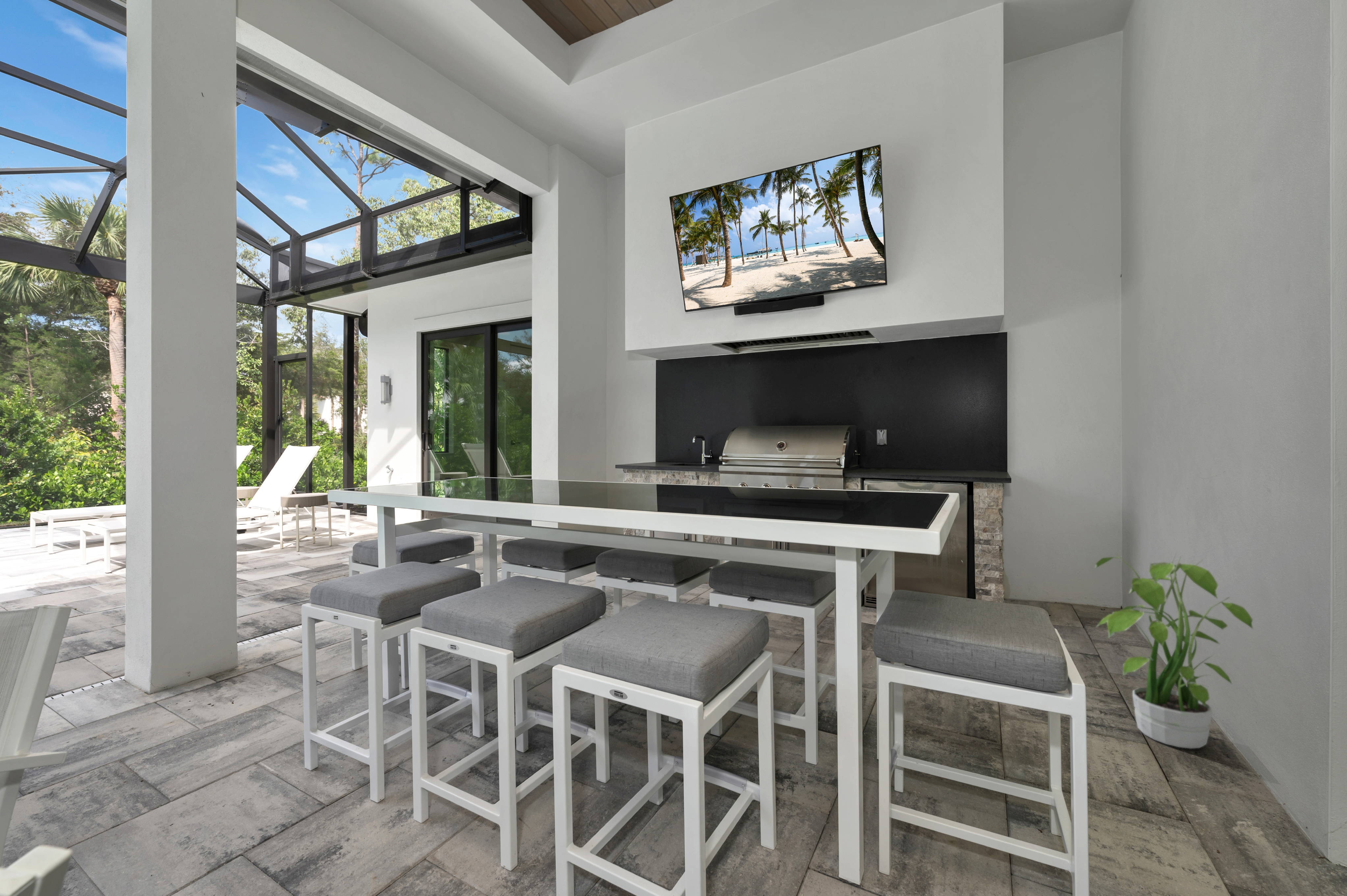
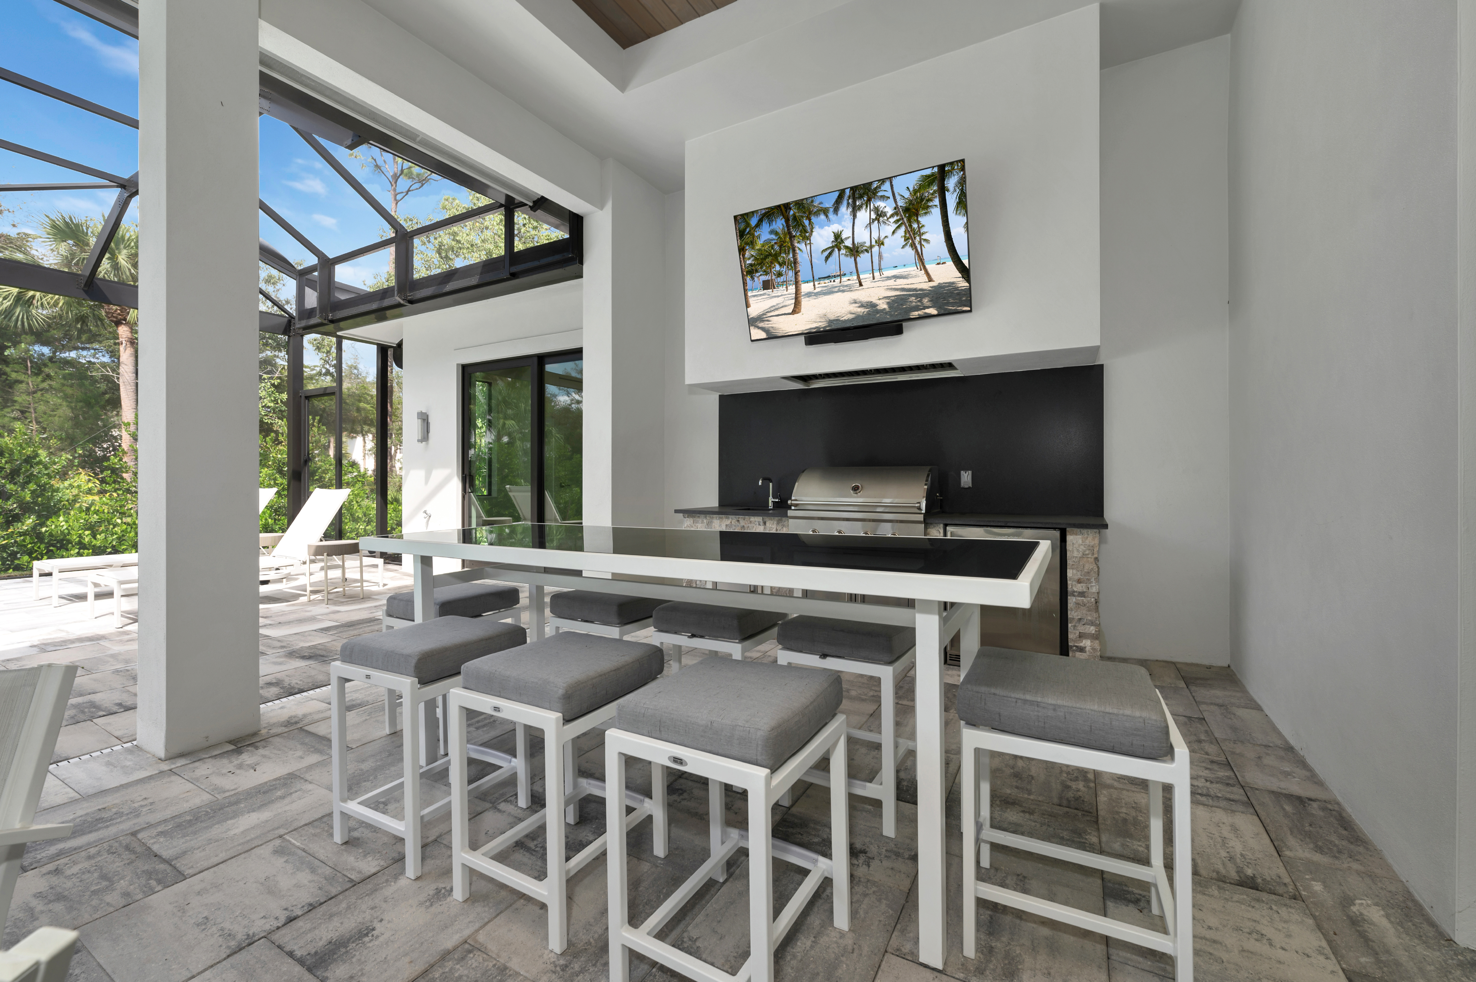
- potted plant [1095,553,1254,749]
